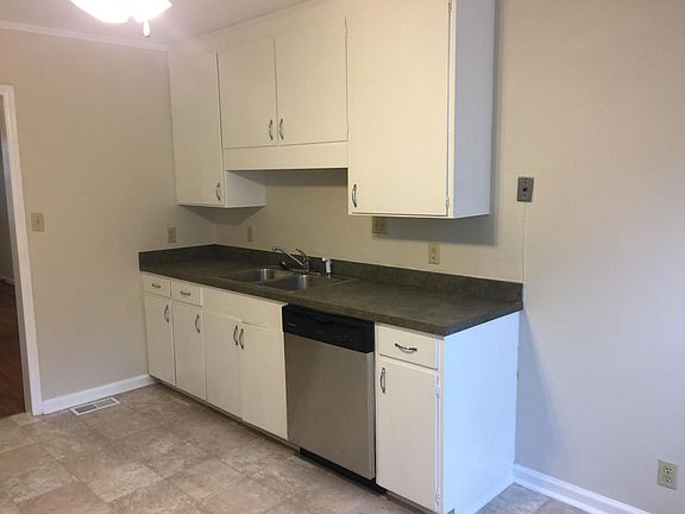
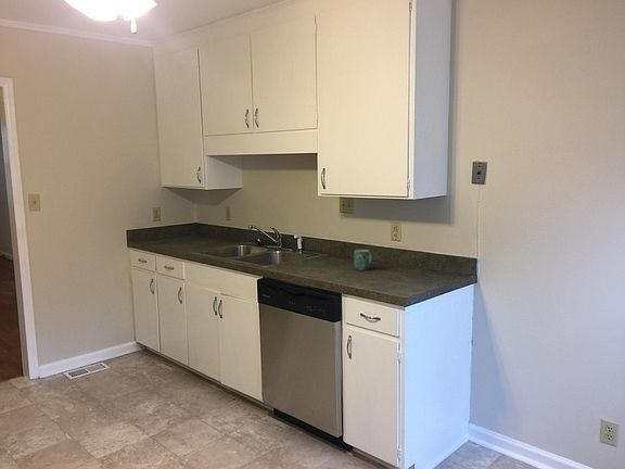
+ mug [354,249,373,271]
